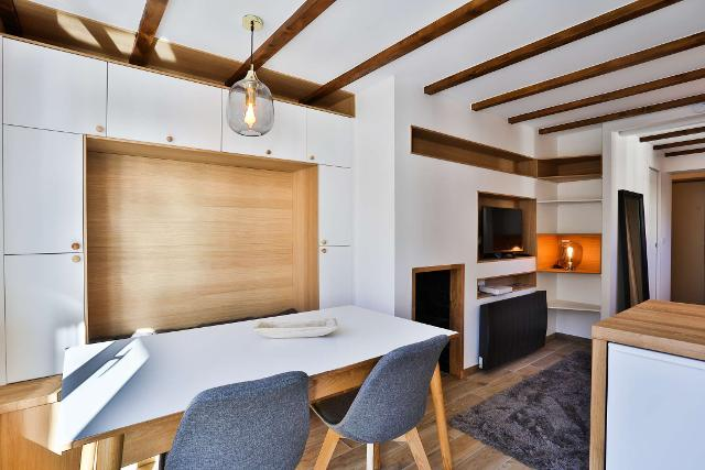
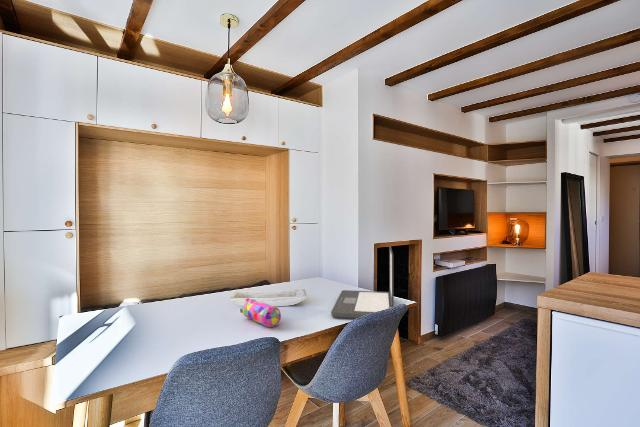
+ pencil case [239,297,282,328]
+ laptop [330,243,395,321]
